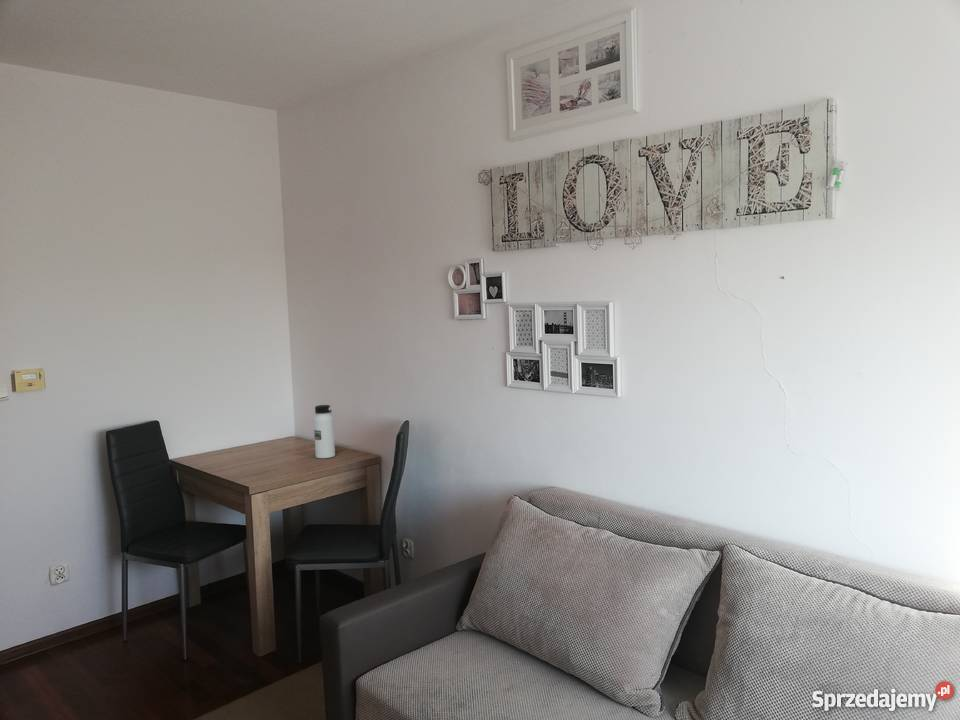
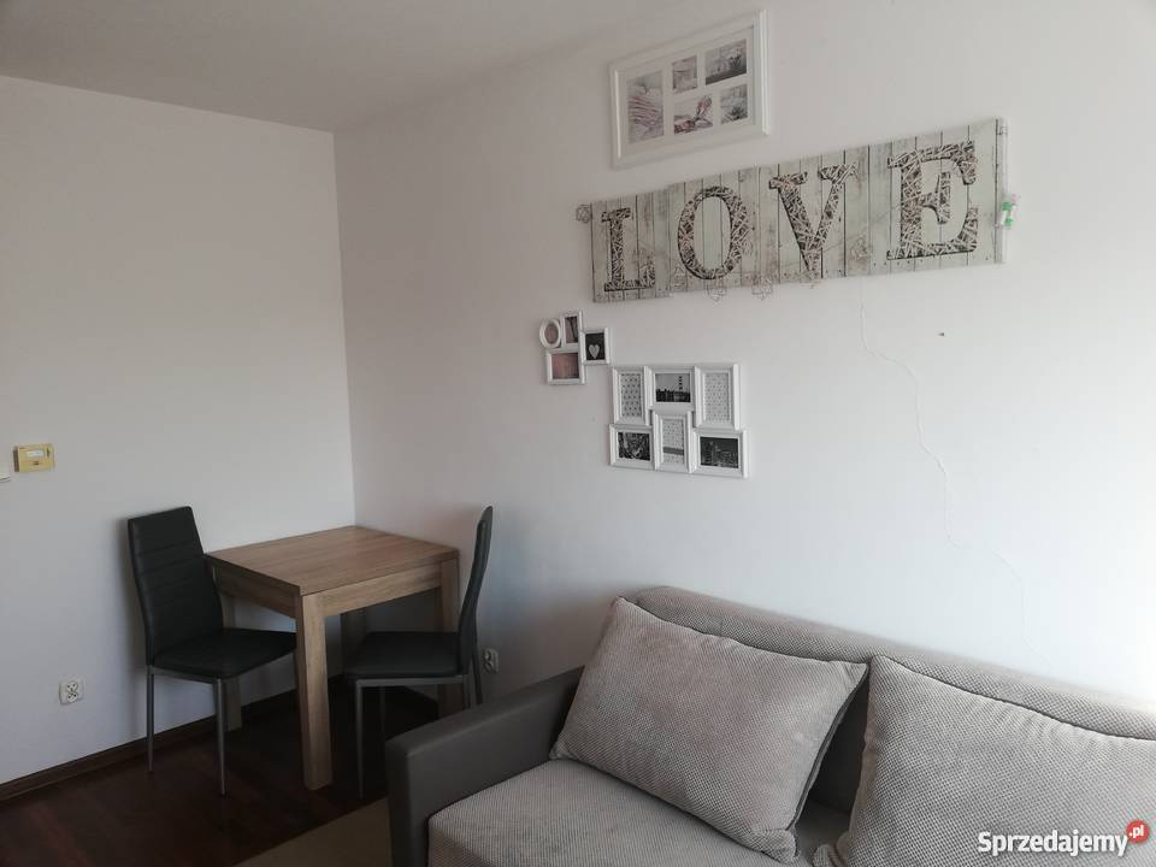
- water bottle [313,404,336,459]
